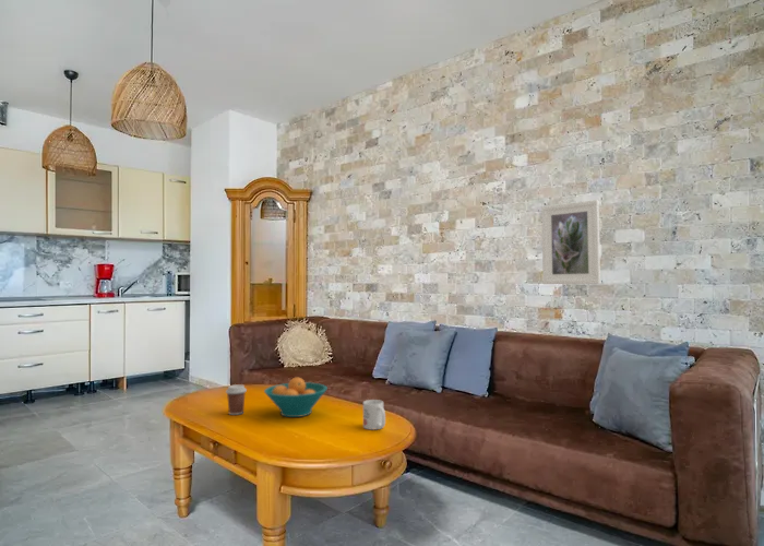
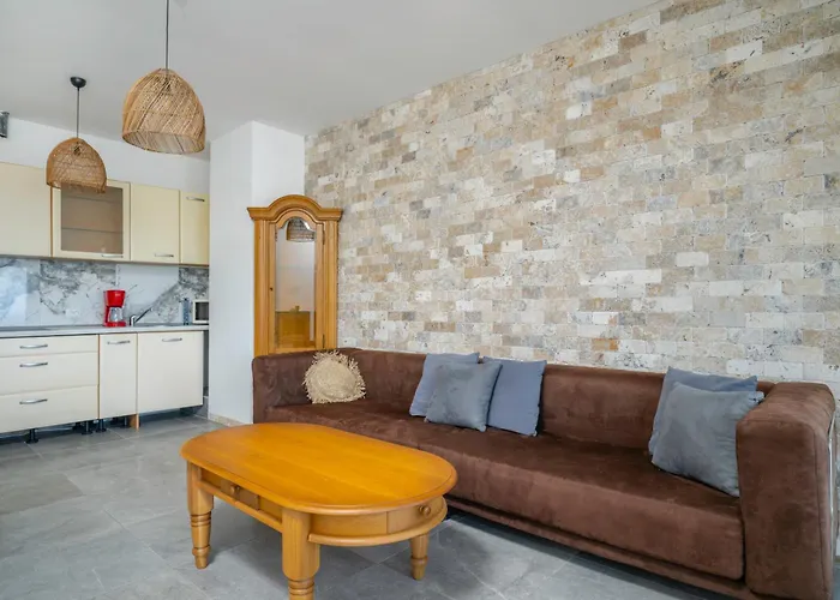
- mug [362,399,386,430]
- coffee cup [225,383,248,416]
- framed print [540,199,601,285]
- fruit bowl [263,377,329,418]
